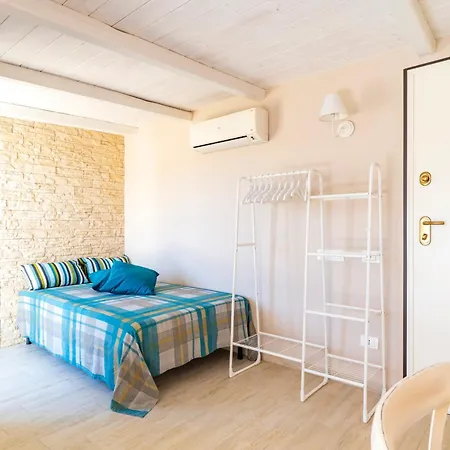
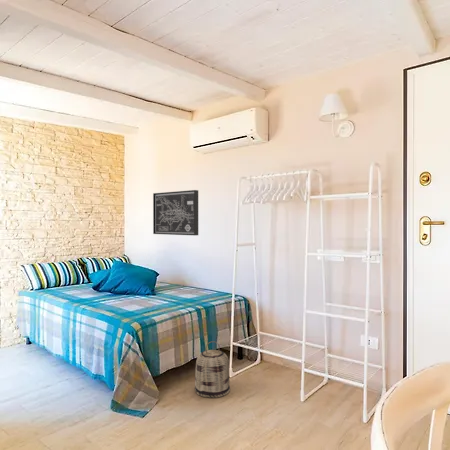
+ basket [194,340,231,399]
+ wall art [152,189,199,236]
